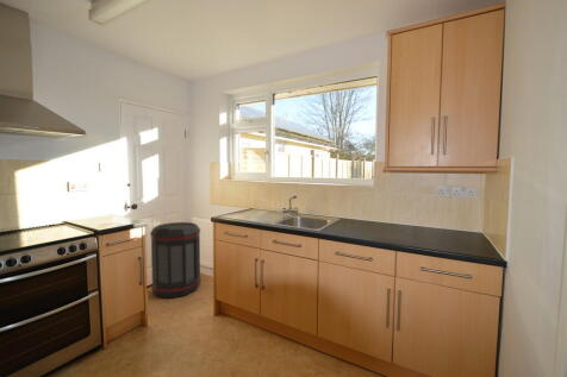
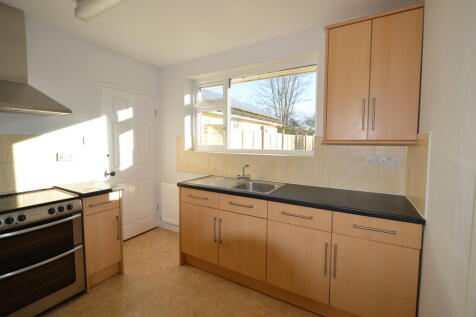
- trash can [149,221,202,300]
